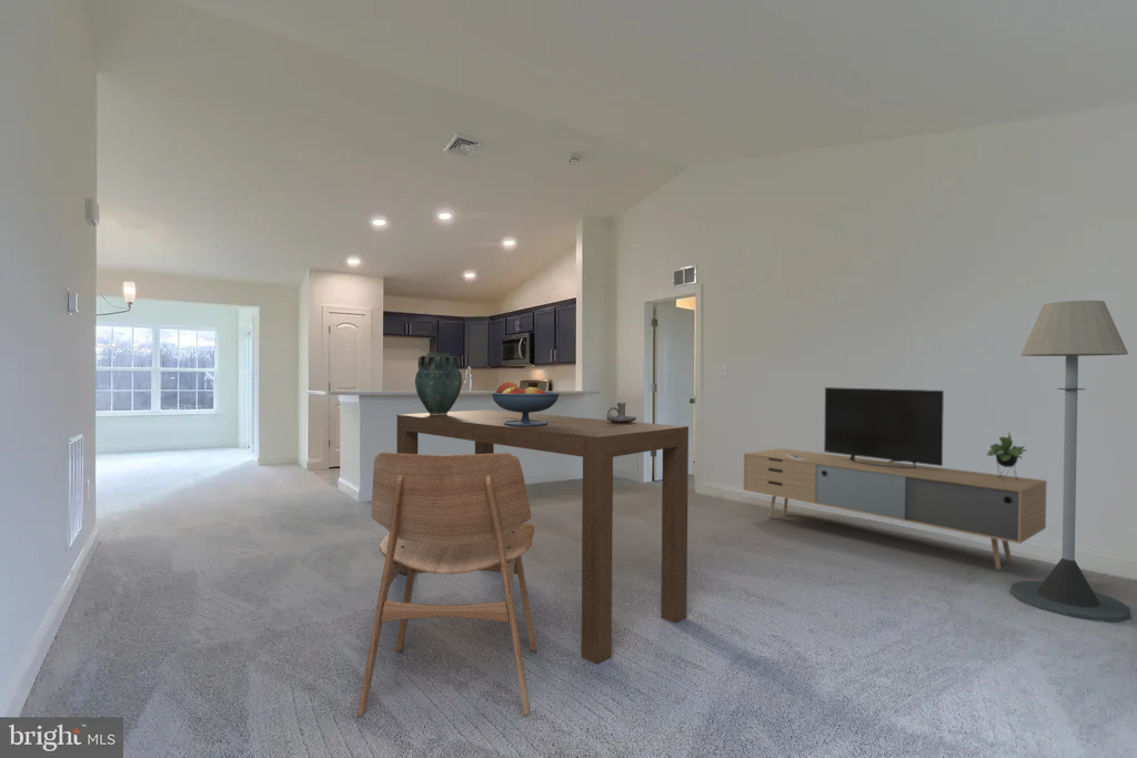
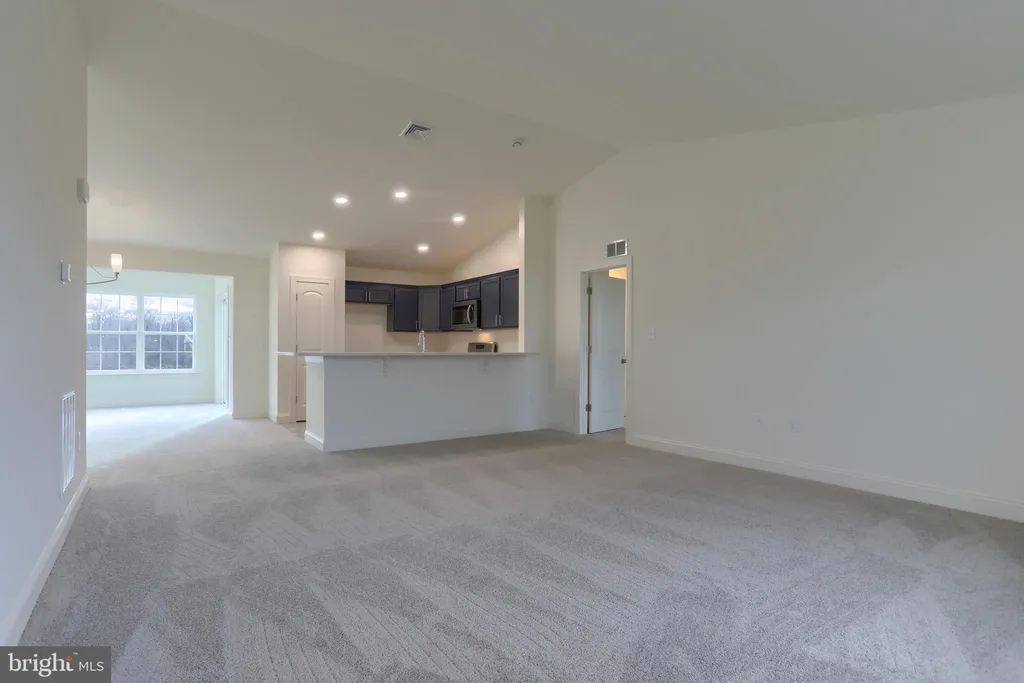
- candle holder [605,402,637,423]
- dining table [395,408,690,666]
- media console [743,386,1048,570]
- fruit bowl [491,381,561,426]
- floor lamp [1009,300,1131,624]
- dining chair [356,452,537,718]
- vase [414,352,463,415]
